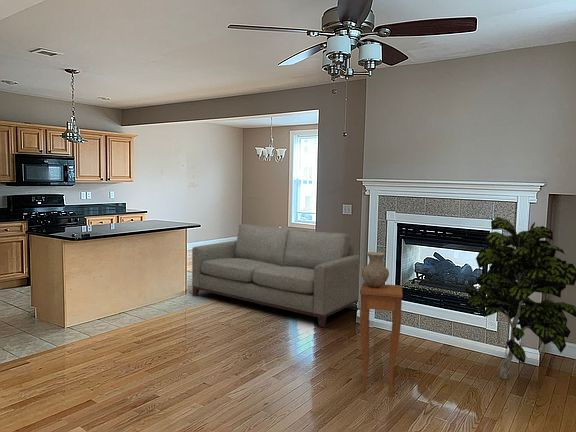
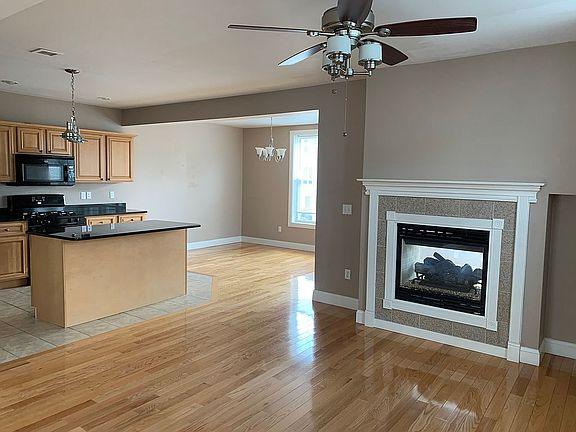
- side table [359,282,404,398]
- sofa [191,223,360,328]
- indoor plant [465,216,576,380]
- vase [362,251,390,287]
